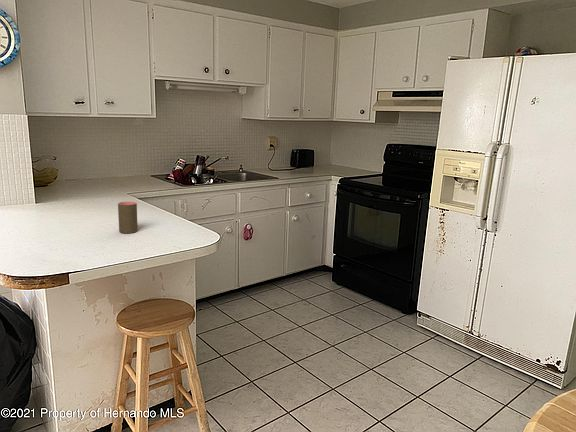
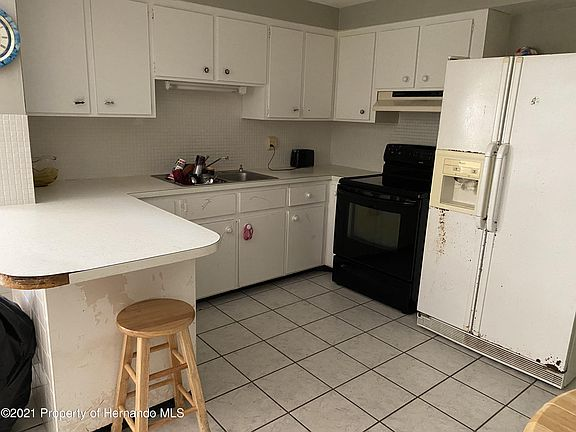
- cup [117,201,139,234]
